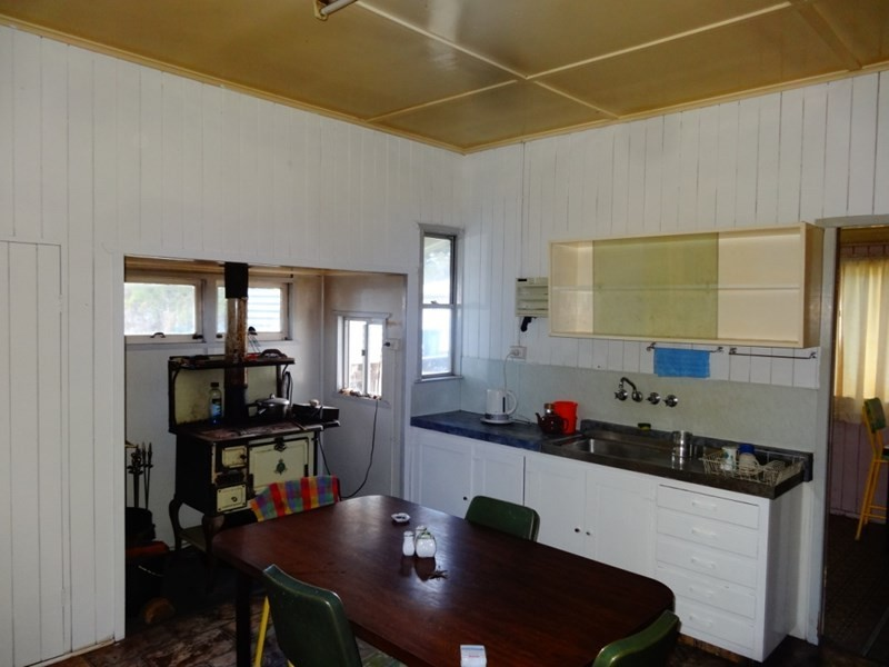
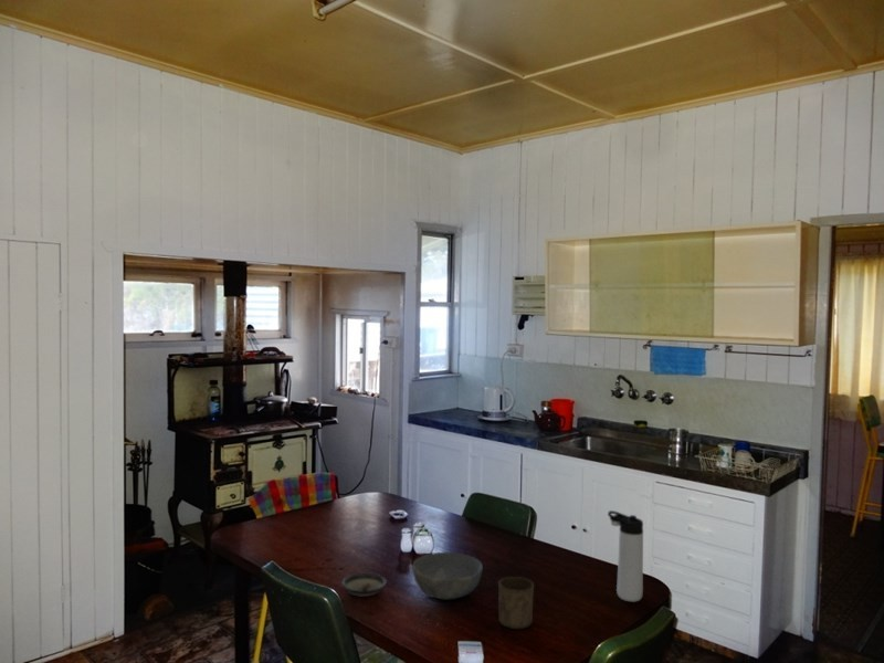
+ saucer [340,572,388,598]
+ thermos bottle [607,509,644,603]
+ cup [497,576,535,630]
+ bowl [411,550,484,601]
